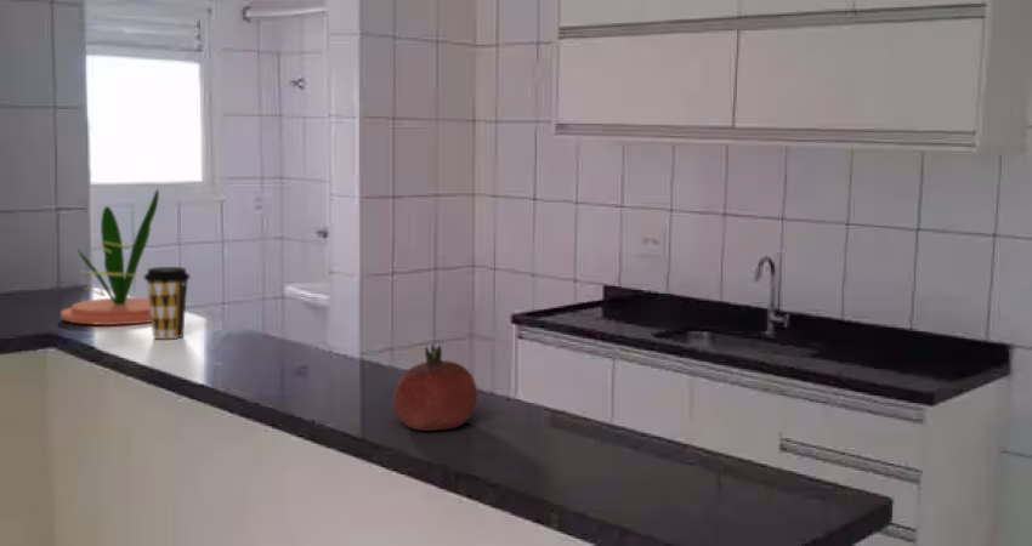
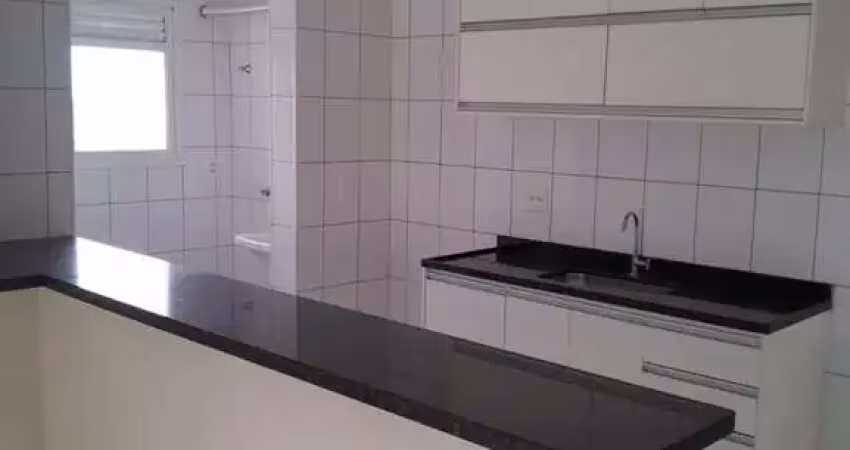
- coffee cup [143,266,191,340]
- plant [59,188,160,326]
- fruit [392,343,478,432]
